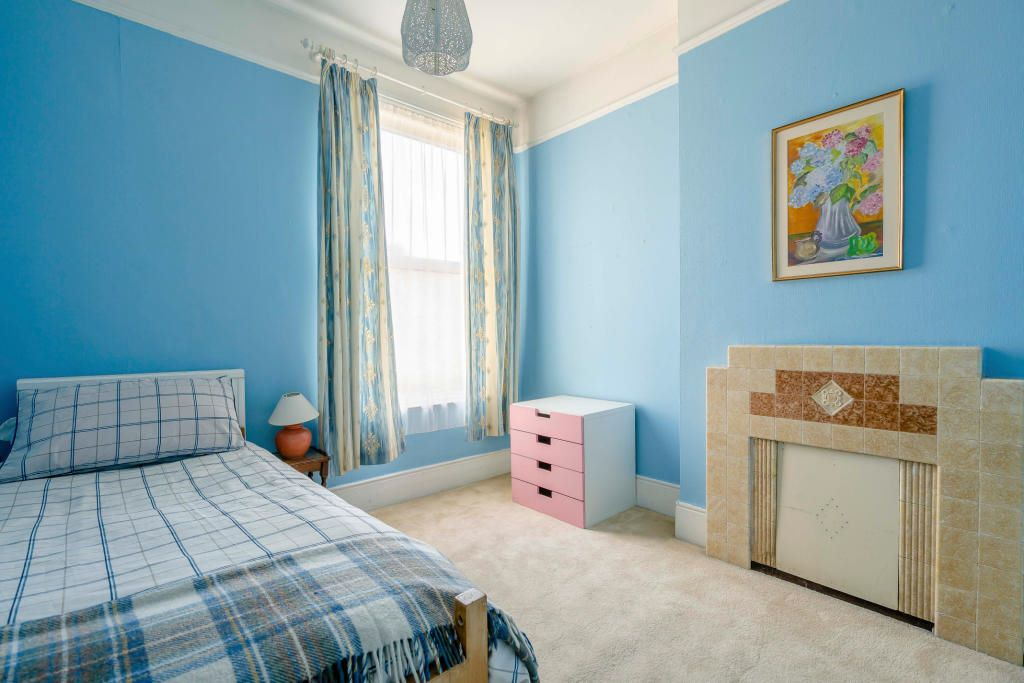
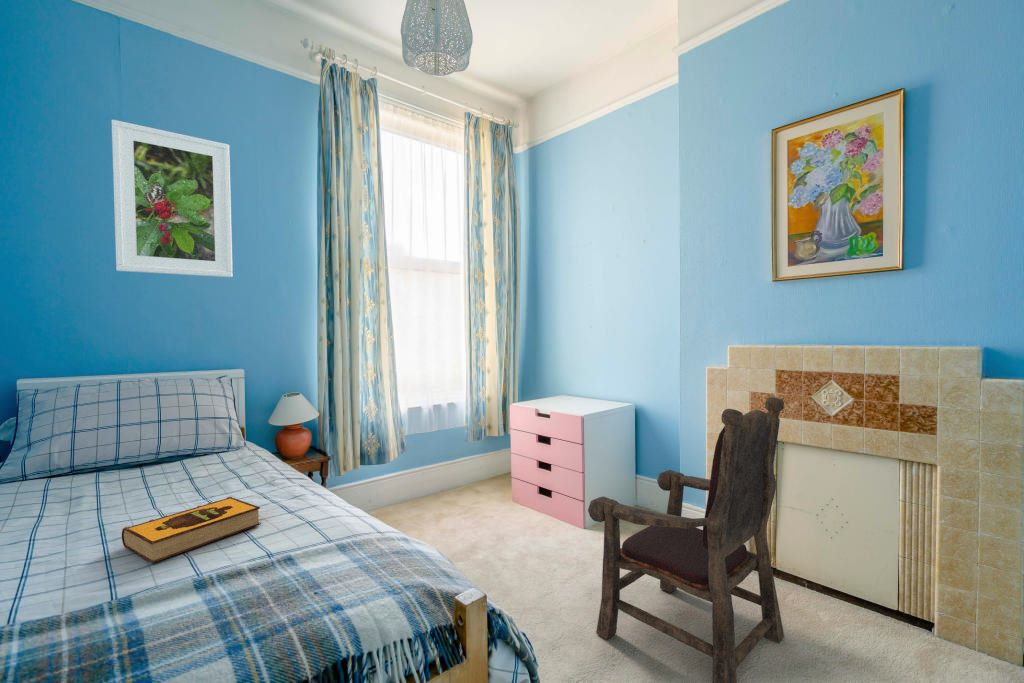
+ armchair [587,396,785,683]
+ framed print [111,119,234,278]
+ hardback book [121,496,262,564]
